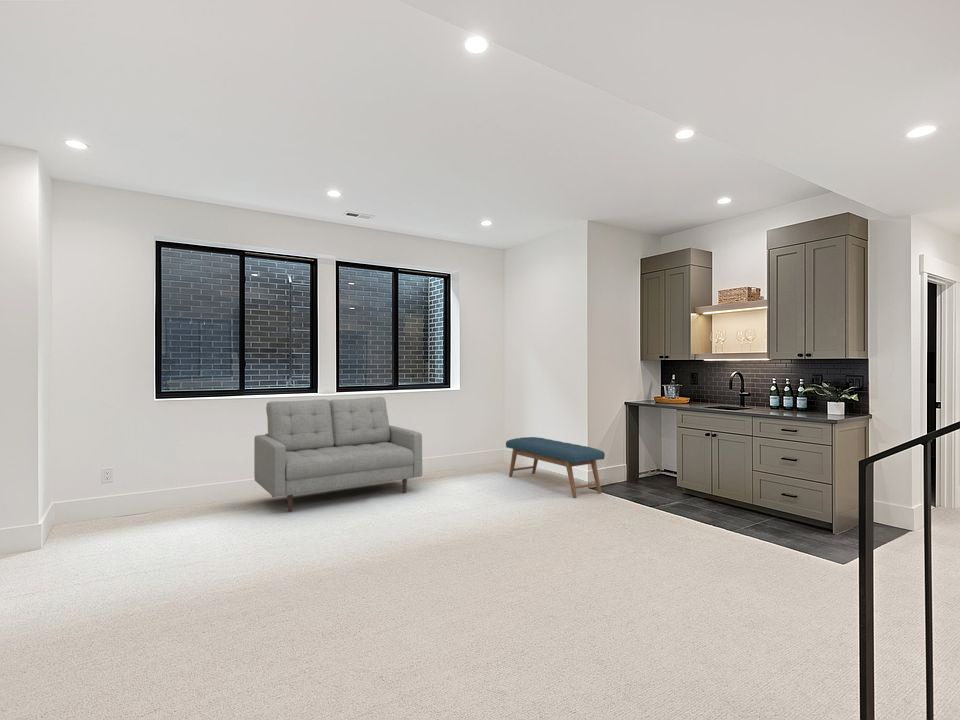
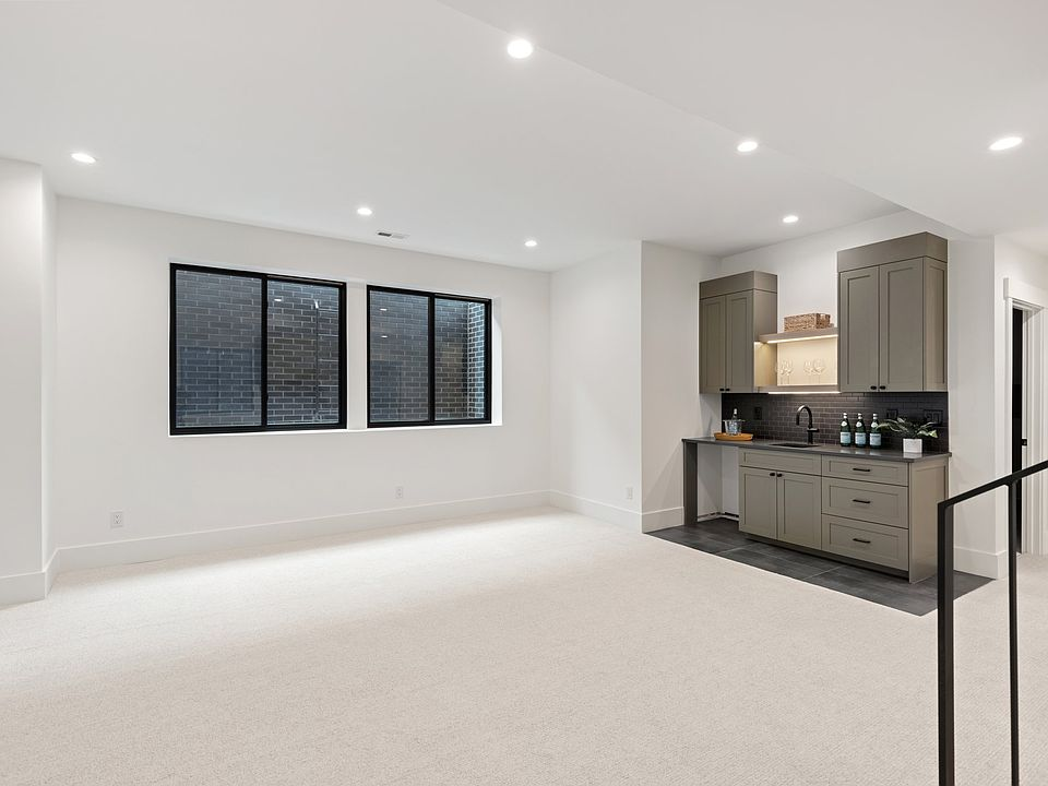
- sofa [253,396,423,513]
- bench [505,436,606,498]
